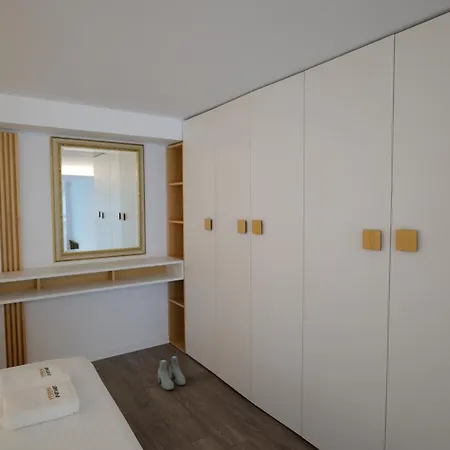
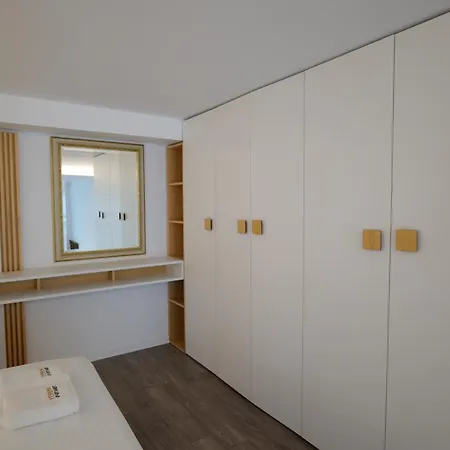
- boots [157,354,186,391]
